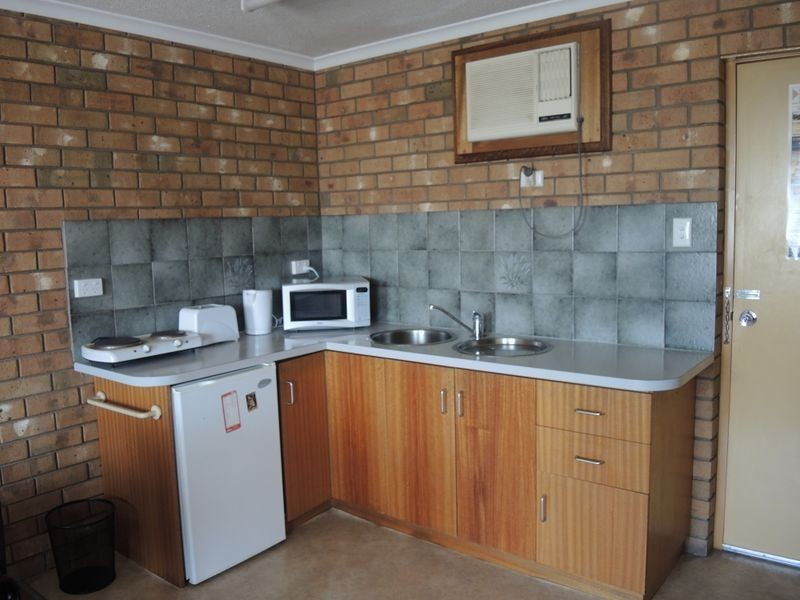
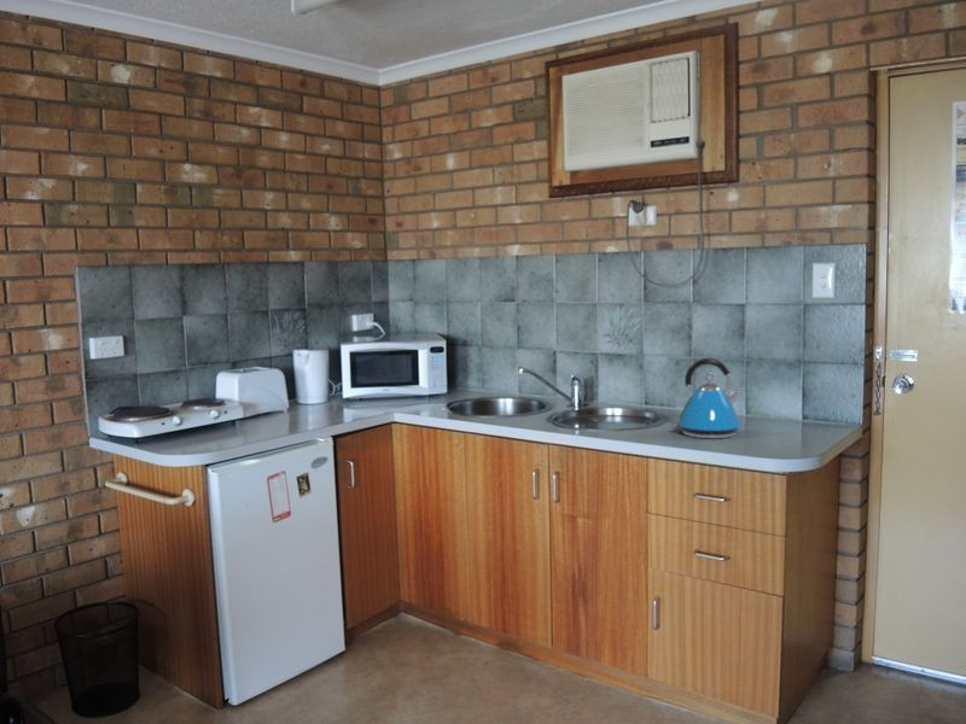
+ kettle [671,357,743,439]
